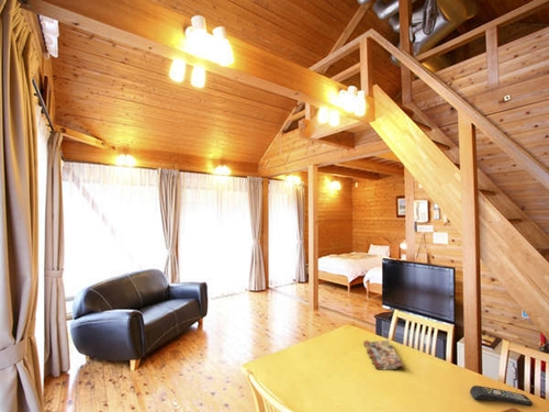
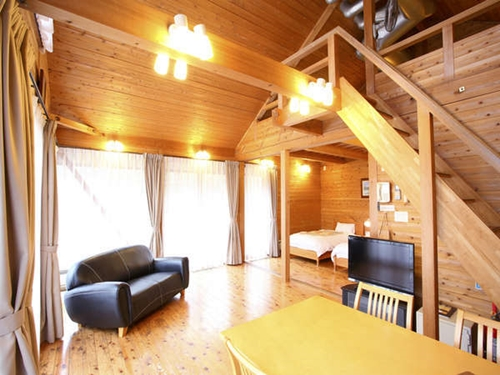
- magazine [362,339,405,371]
- remote control [469,385,534,408]
